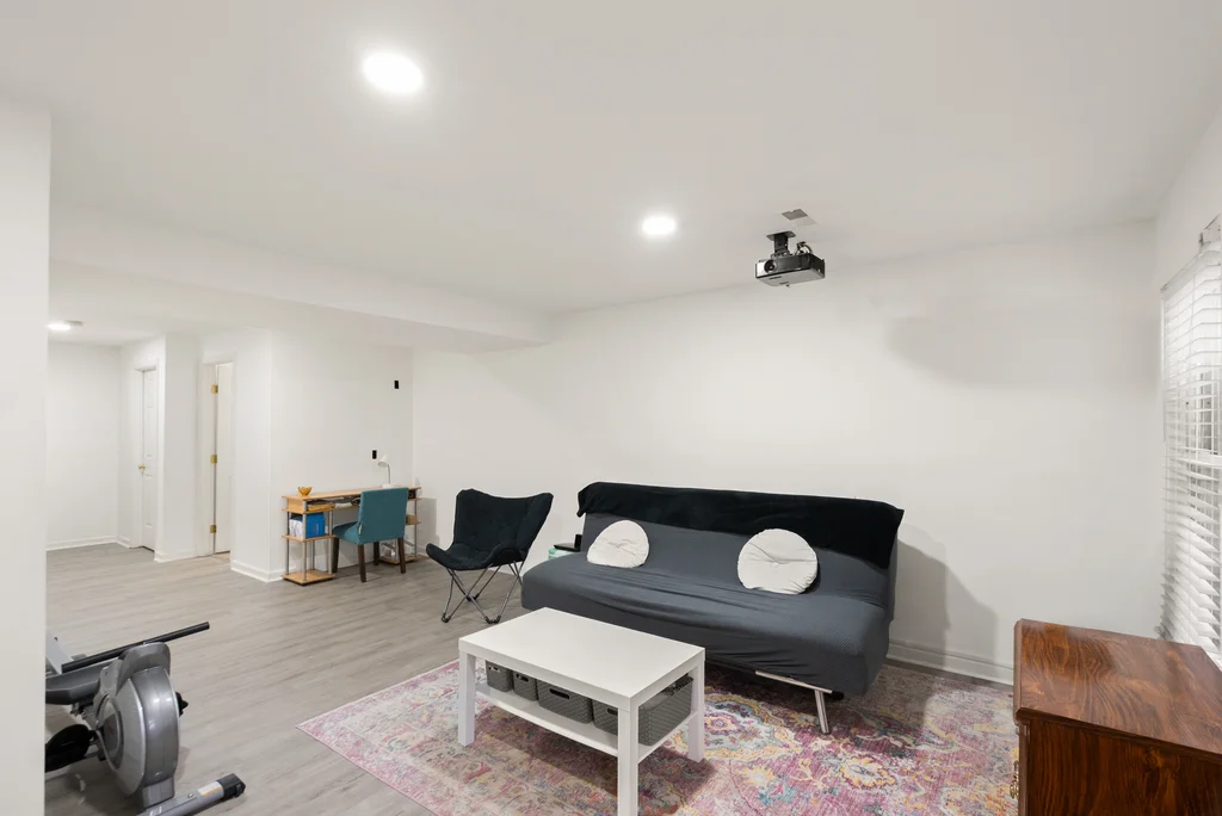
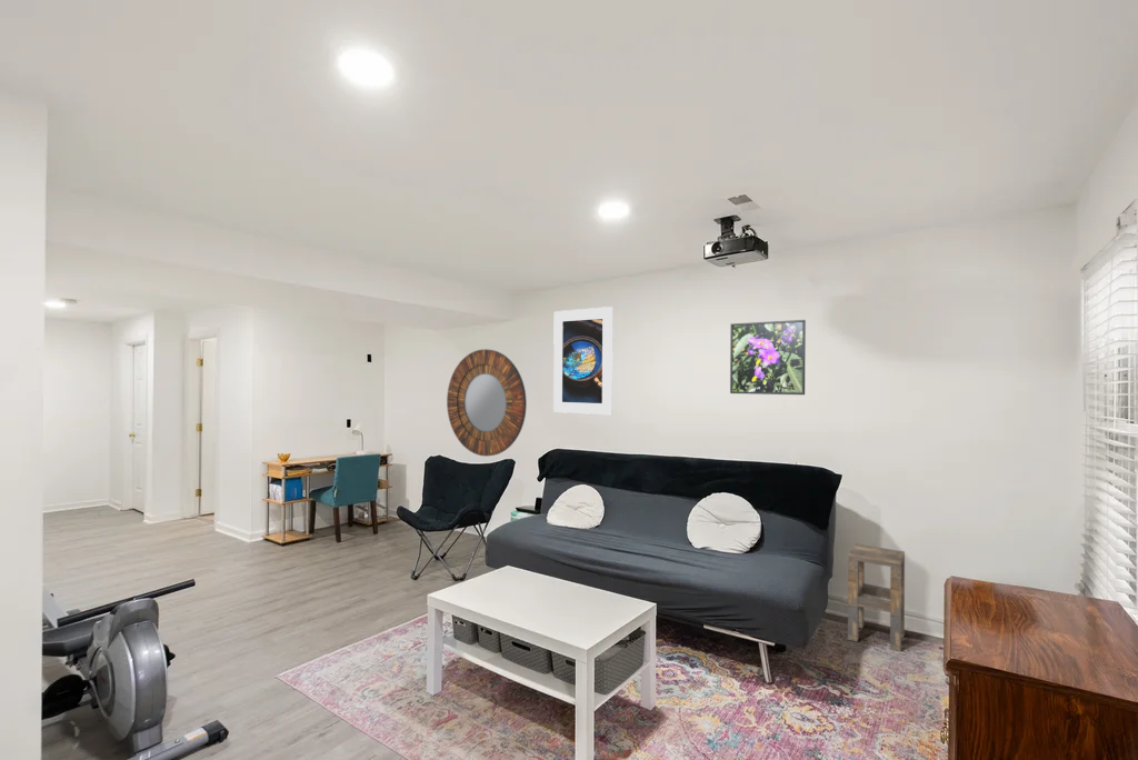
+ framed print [552,306,615,416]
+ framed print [729,319,807,396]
+ home mirror [446,348,528,458]
+ side table [847,542,906,653]
